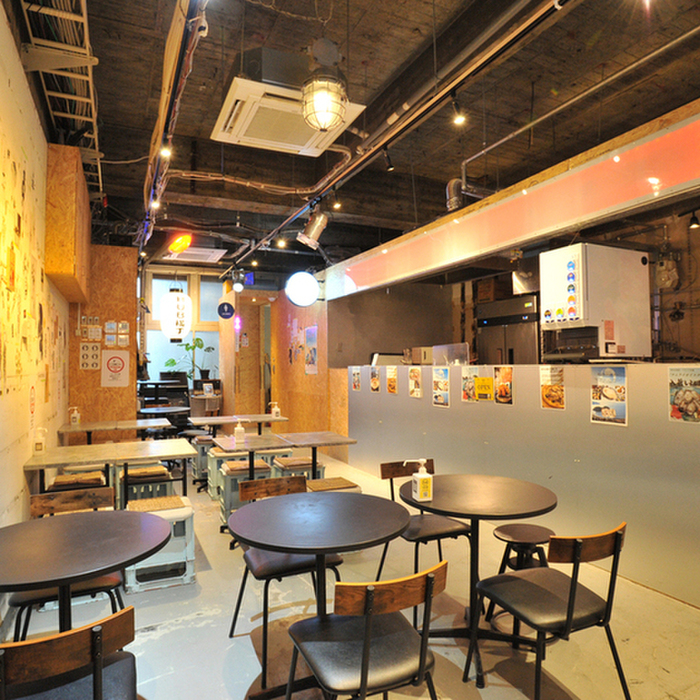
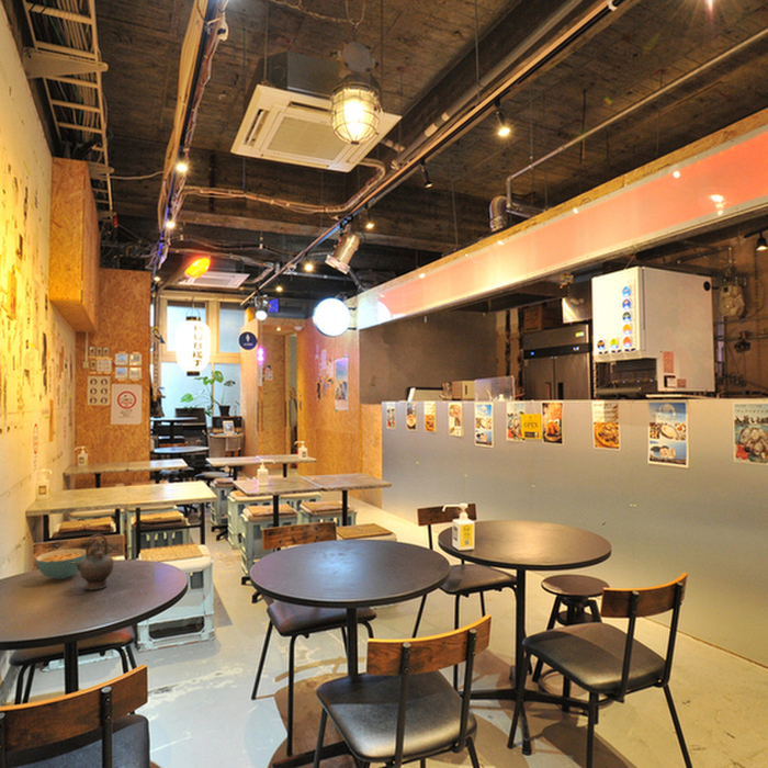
+ cereal bowl [34,547,86,580]
+ teapot [71,533,115,590]
